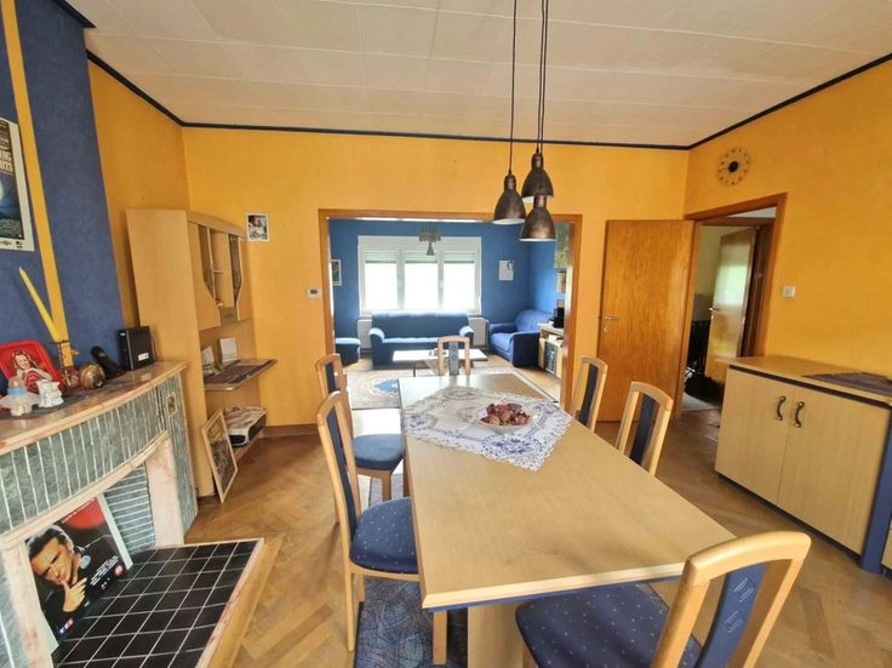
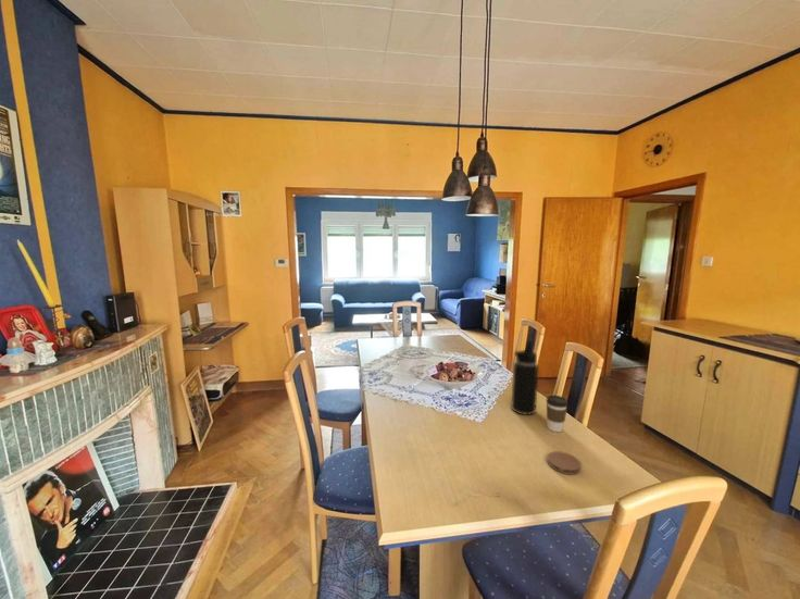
+ water bottle [510,339,540,416]
+ coffee cup [546,395,568,433]
+ coaster [546,450,583,475]
